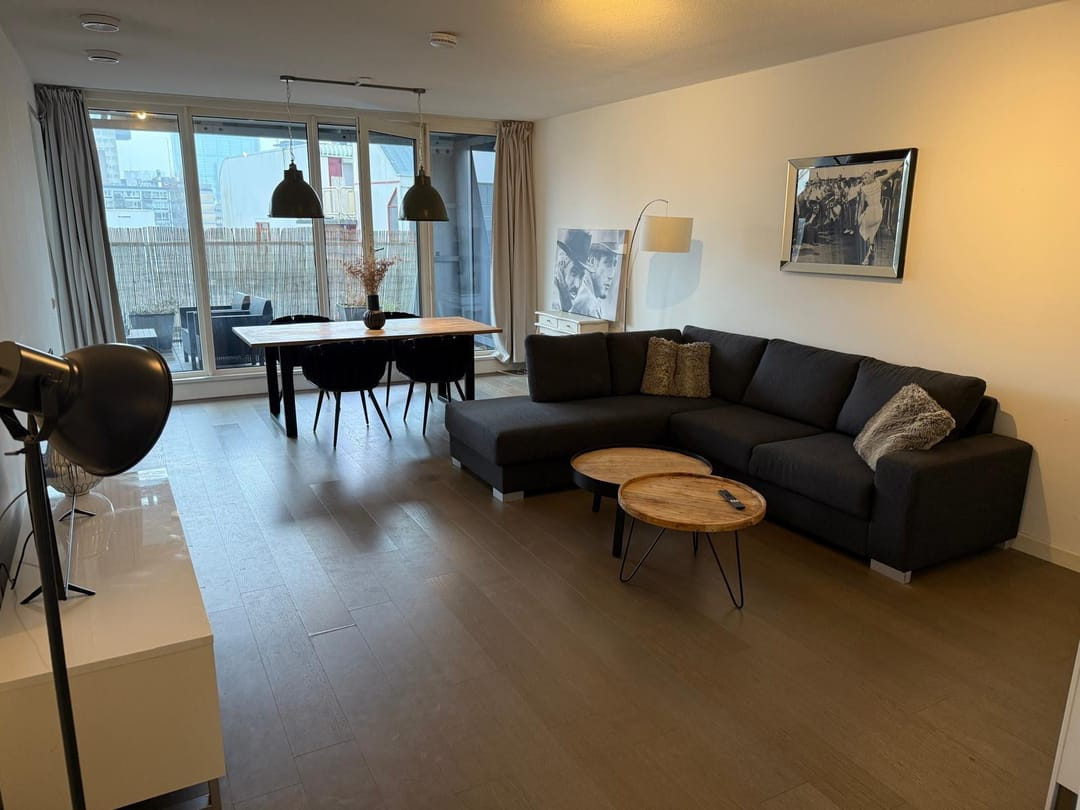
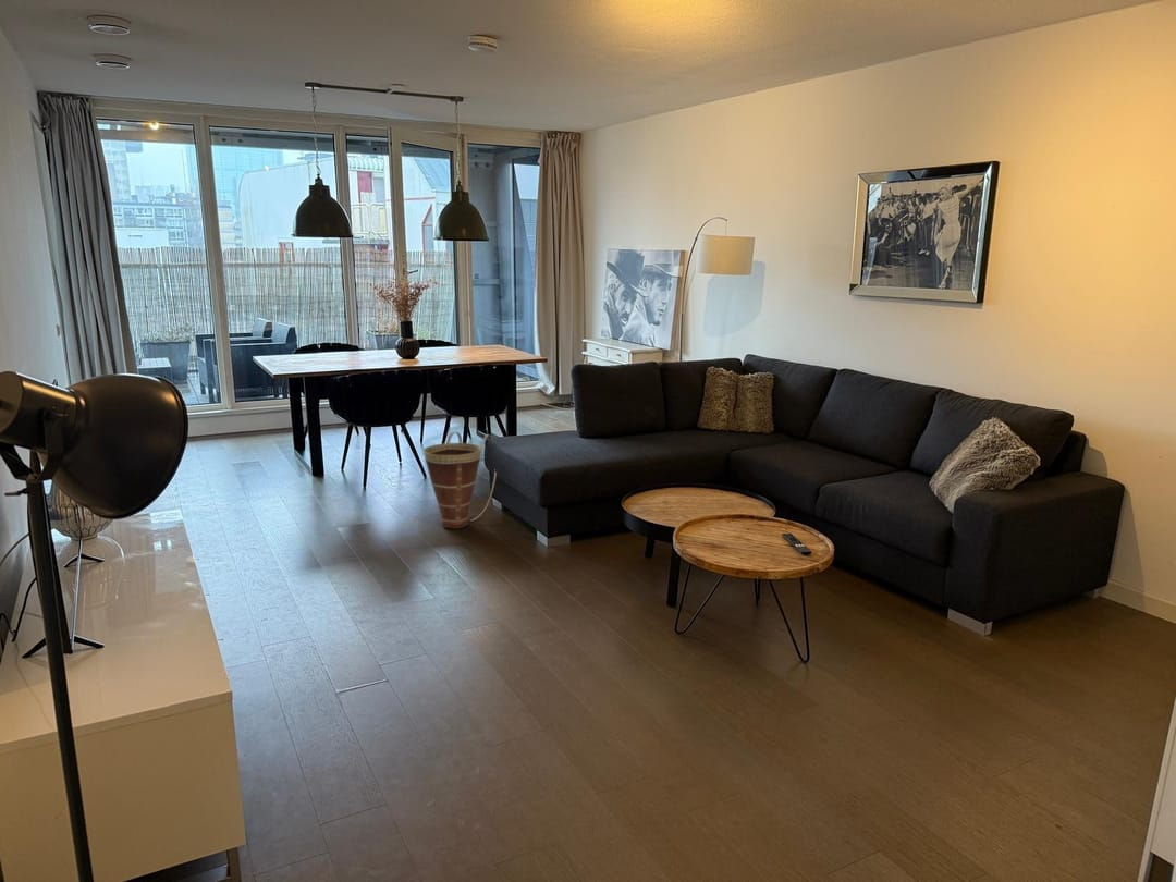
+ basket [422,431,498,529]
